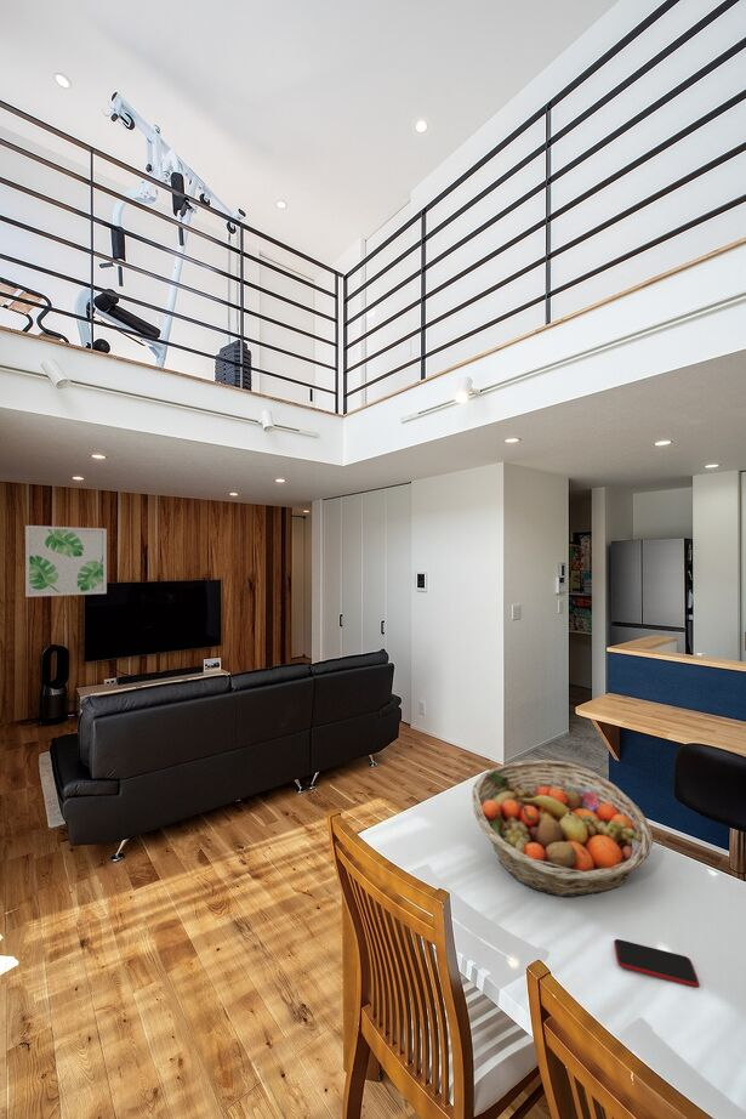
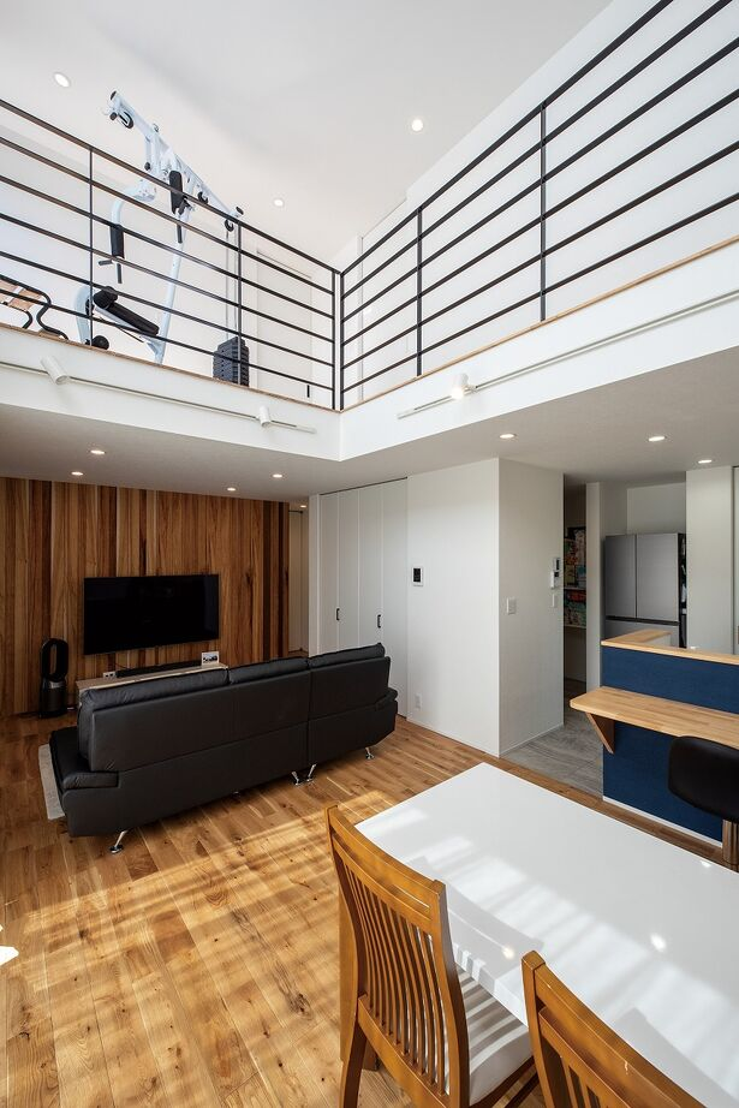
- fruit basket [471,759,654,898]
- smartphone [613,938,700,988]
- wall art [24,524,108,598]
